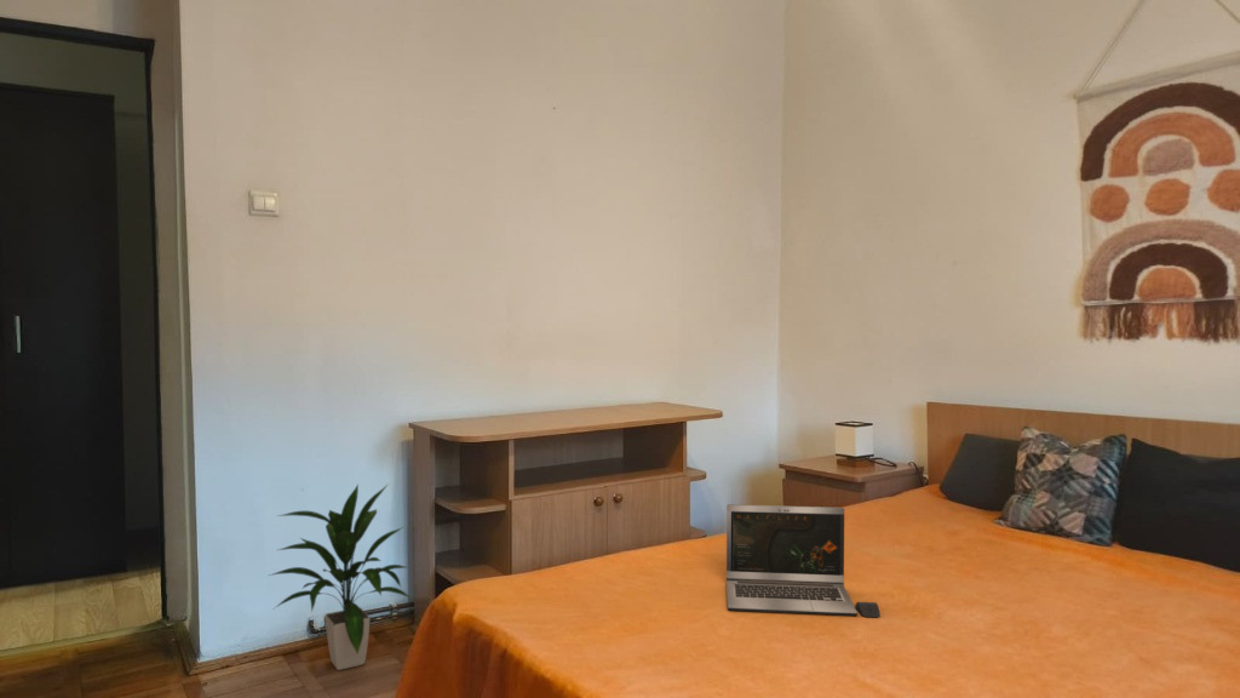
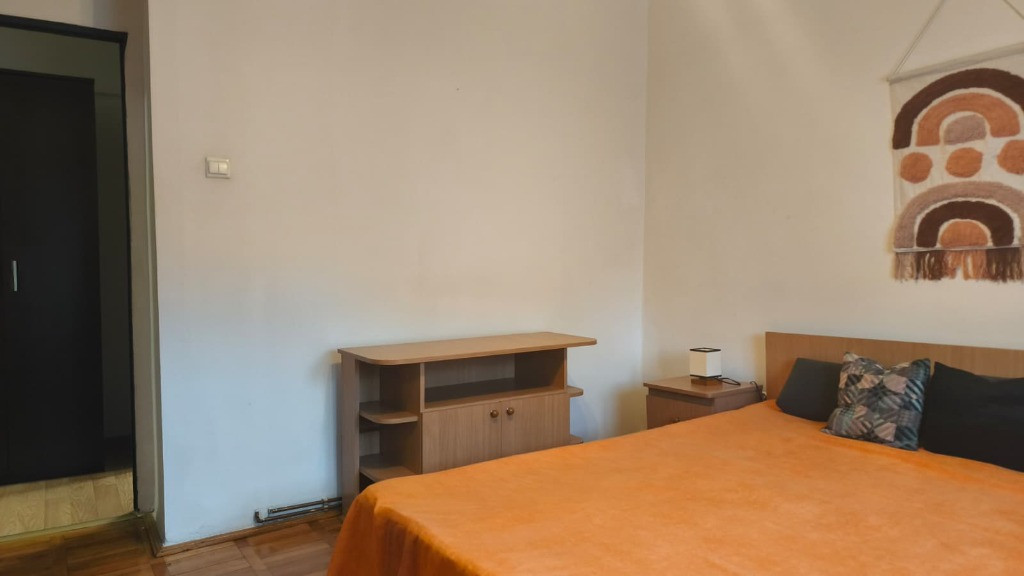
- indoor plant [269,482,412,671]
- laptop [725,503,882,618]
